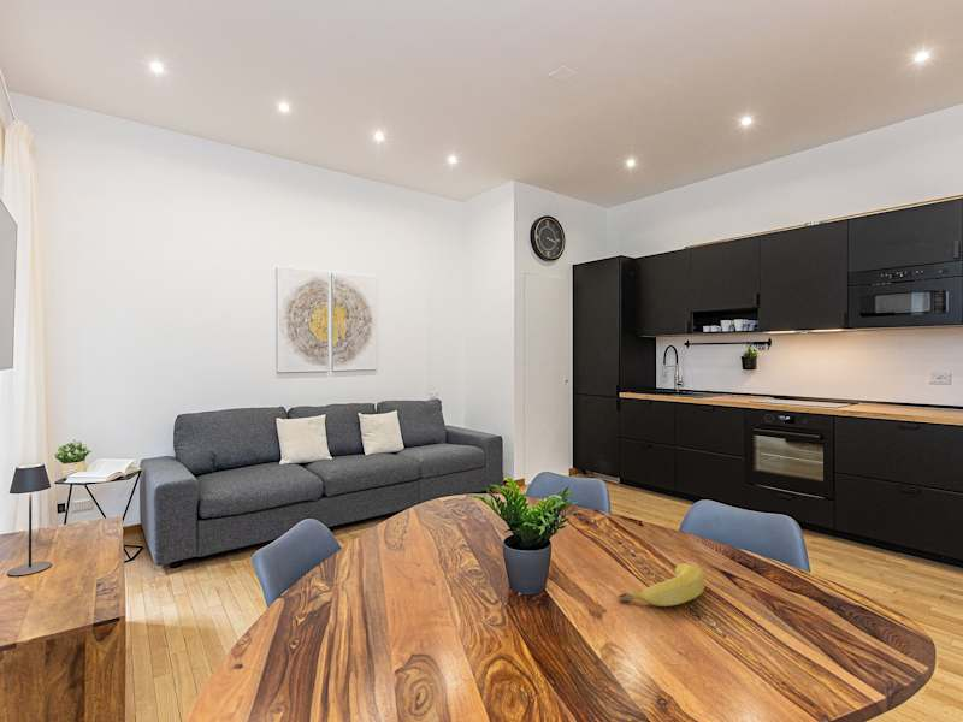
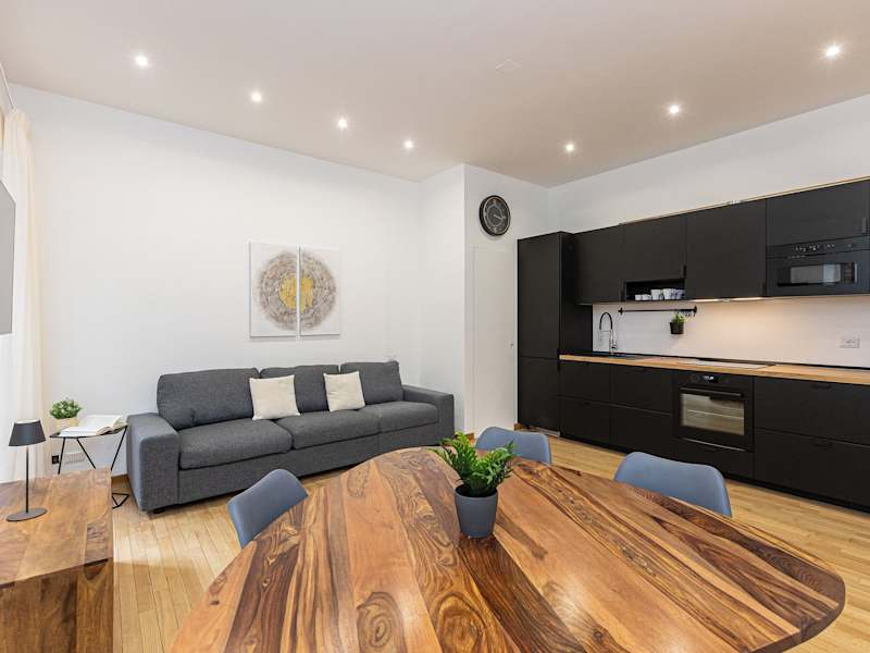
- banana [616,562,707,608]
